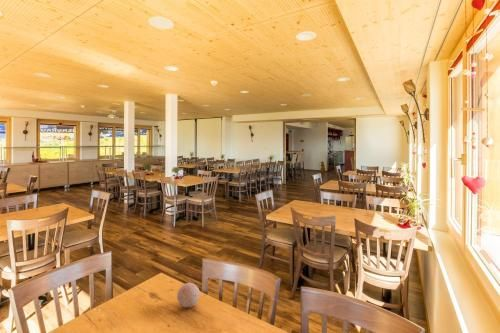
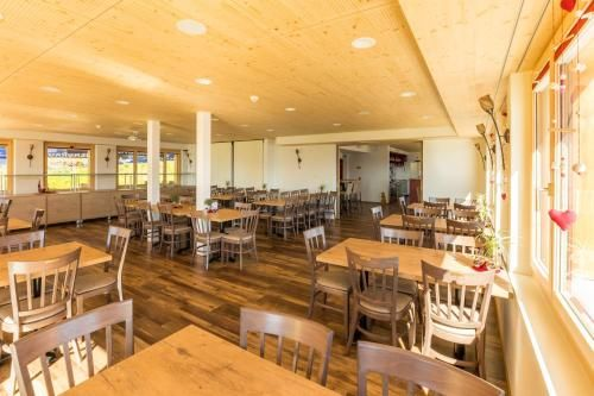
- decorative ball [176,282,201,308]
